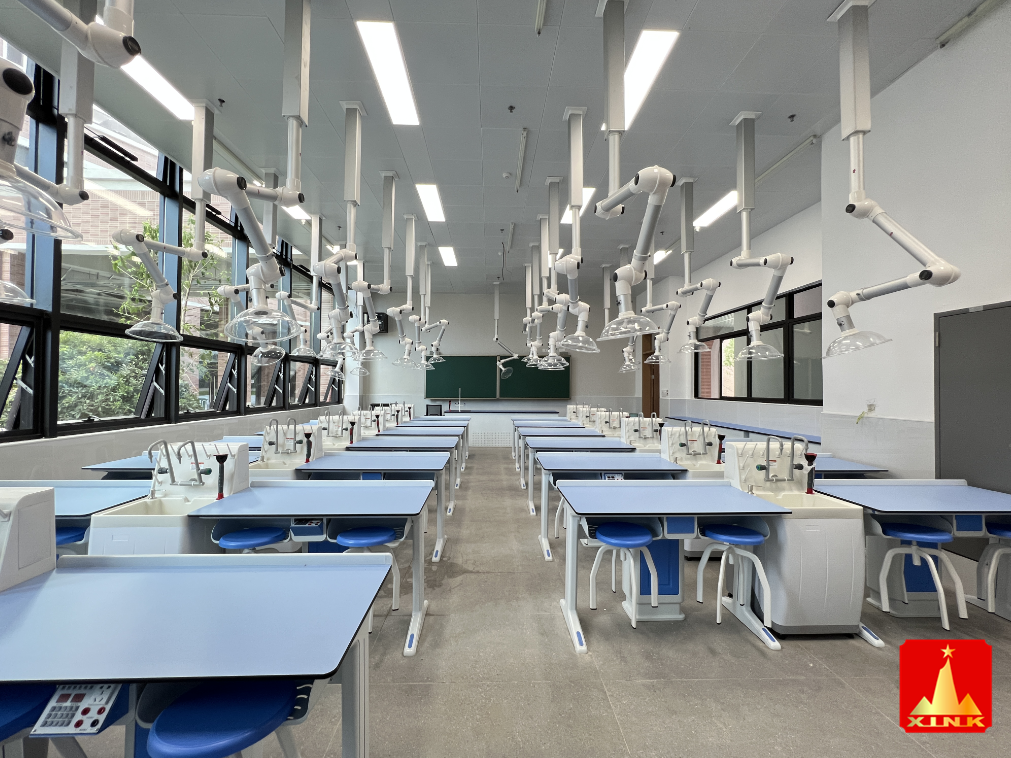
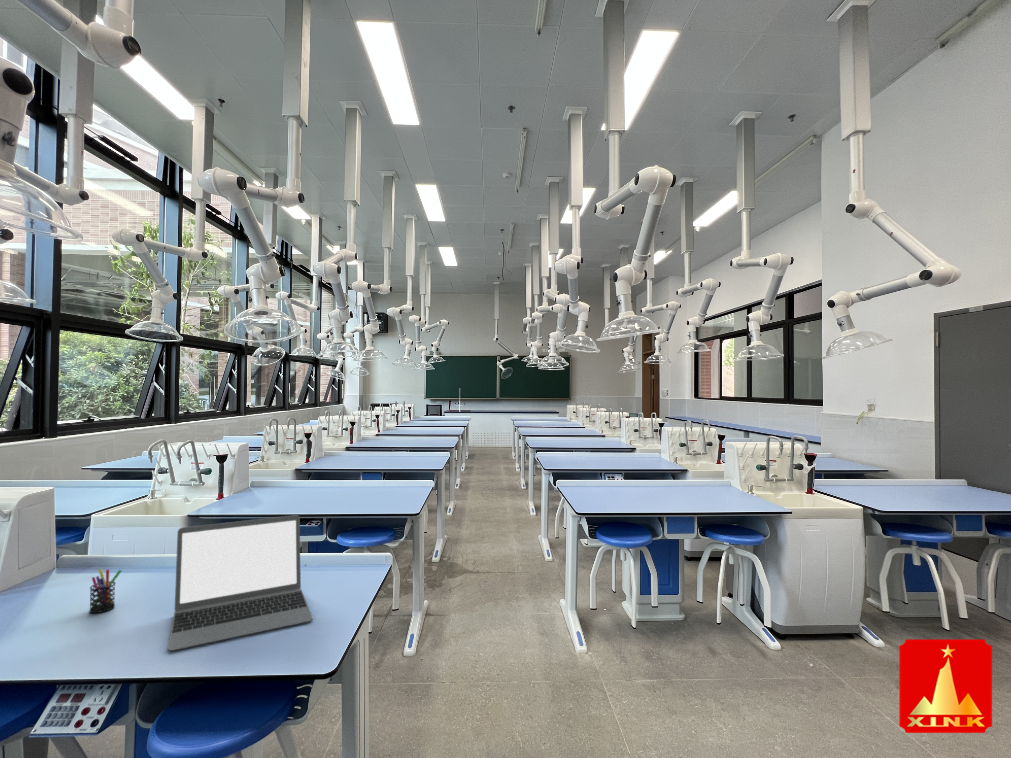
+ pen holder [88,568,122,614]
+ laptop [167,514,314,652]
